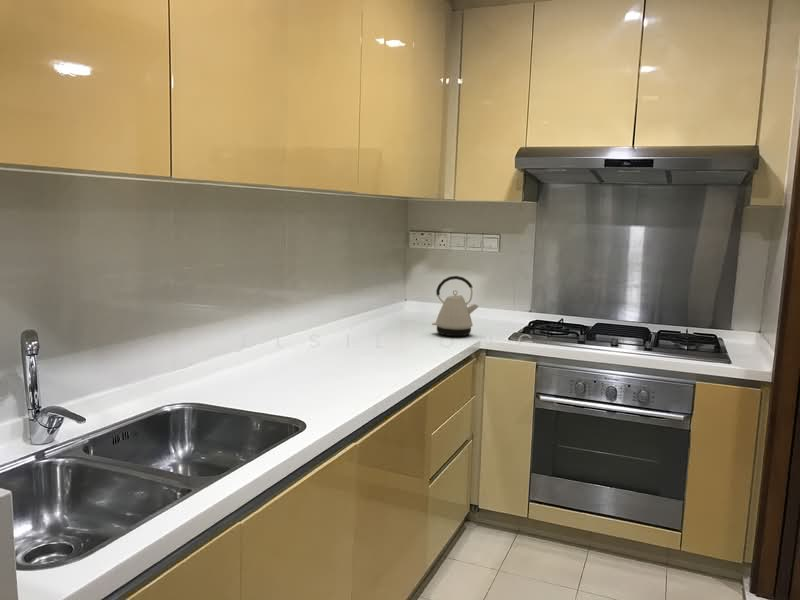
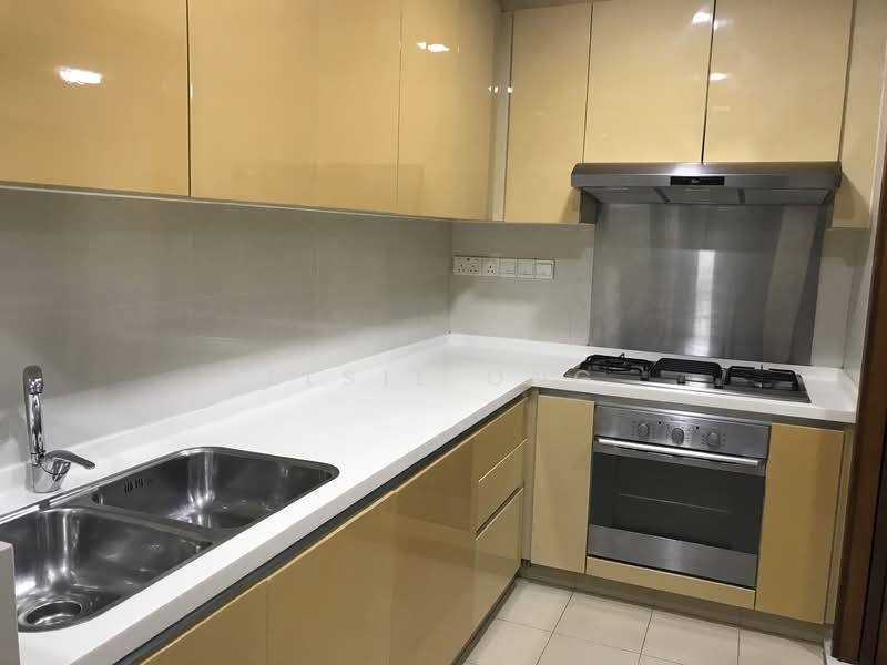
- kettle [431,275,480,337]
